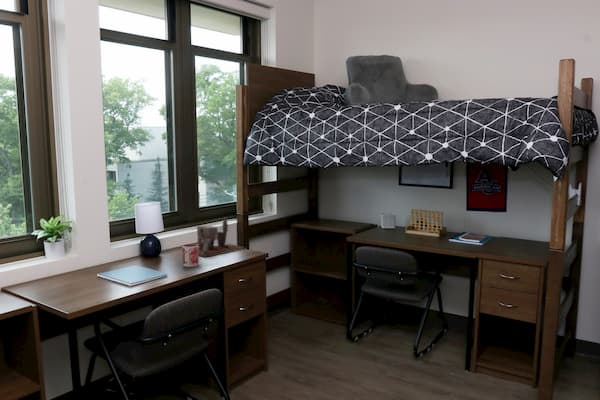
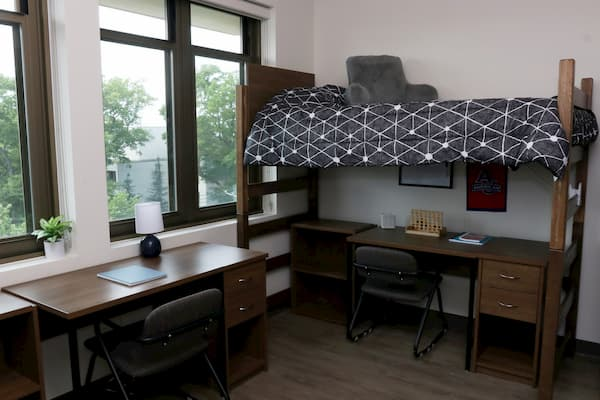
- mug [181,243,200,268]
- desk organizer [196,217,247,258]
